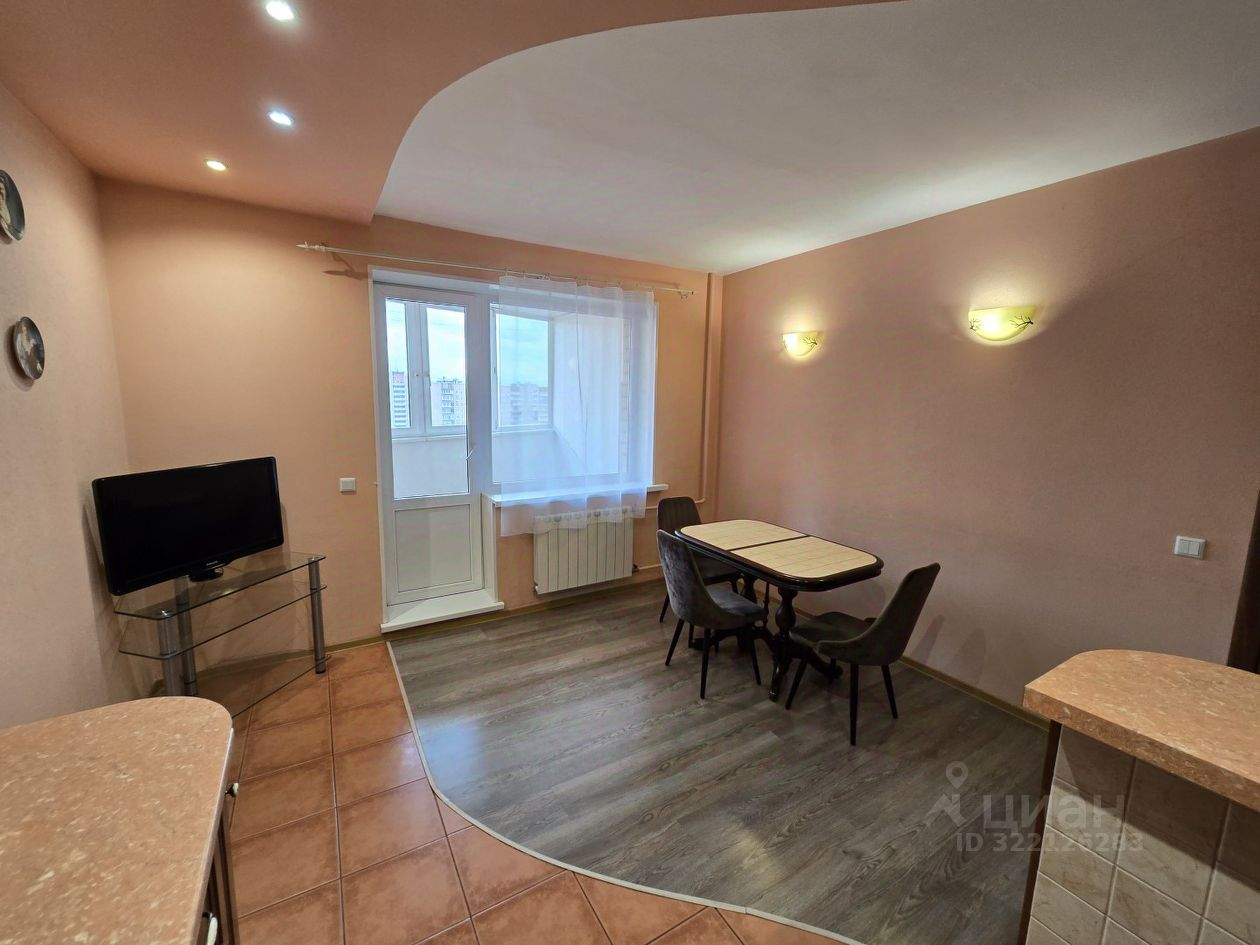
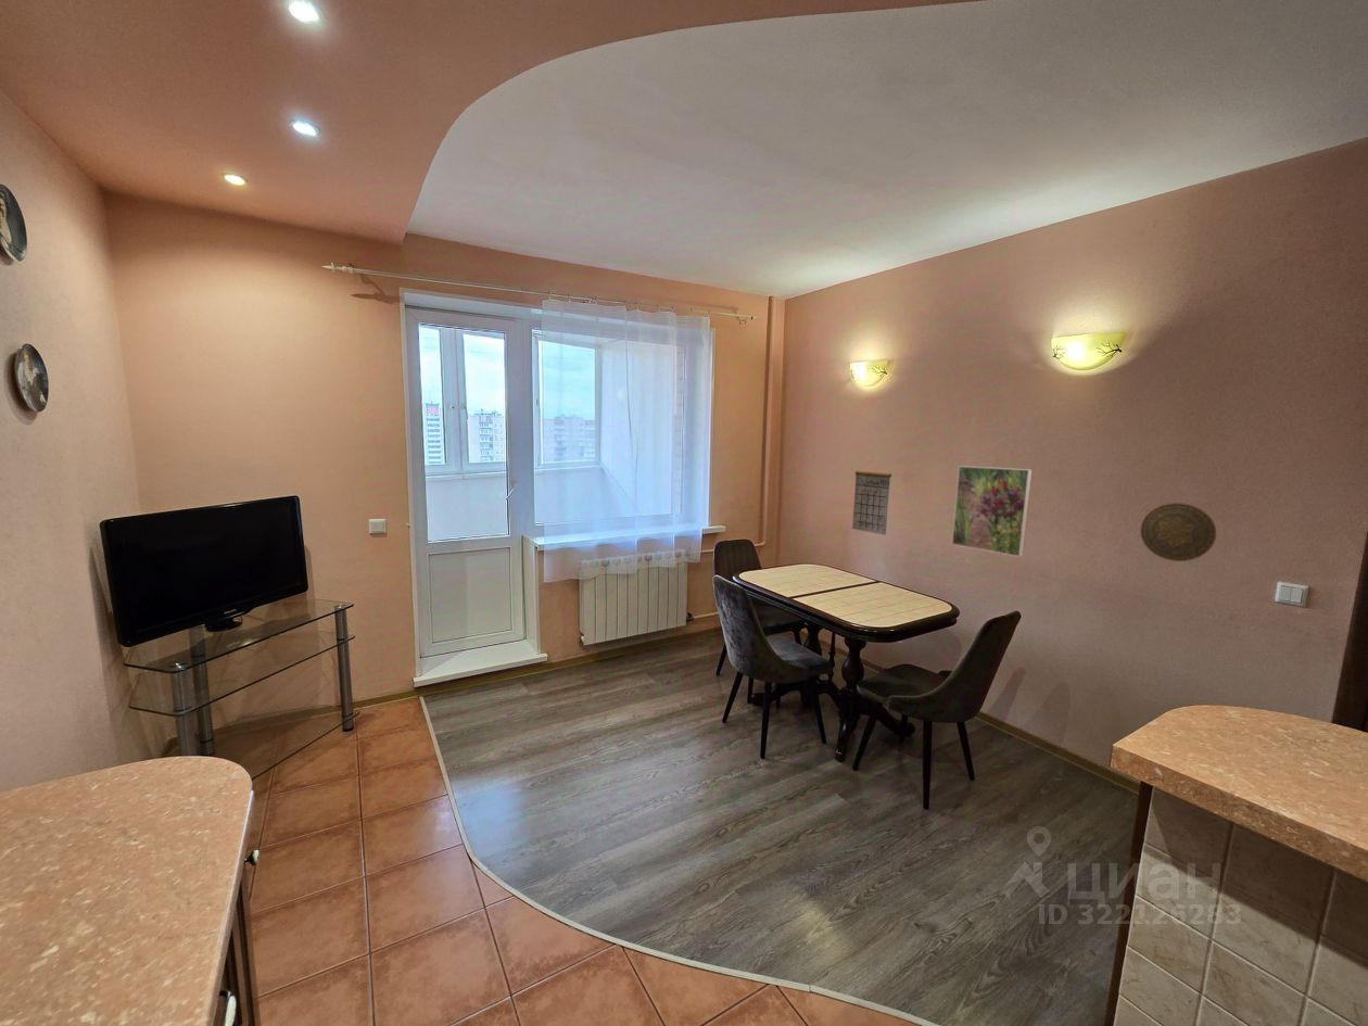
+ calendar [851,459,892,536]
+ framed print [951,465,1034,558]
+ decorative plate [1139,502,1217,562]
